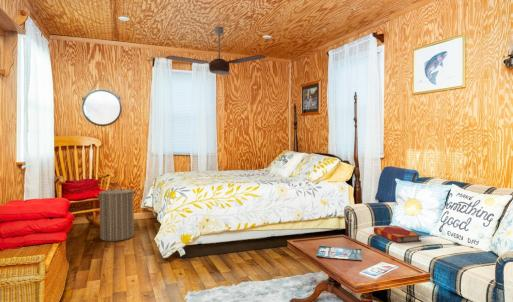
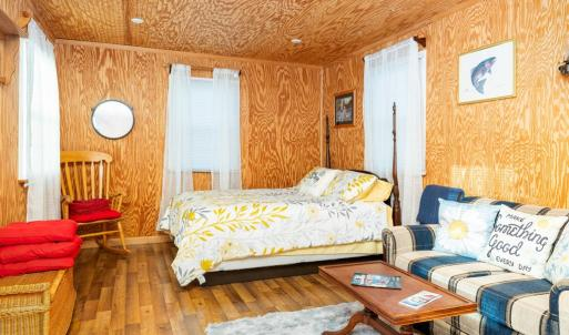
- hardback book [373,225,423,244]
- laundry hamper [95,183,138,242]
- ceiling fan [164,25,267,76]
